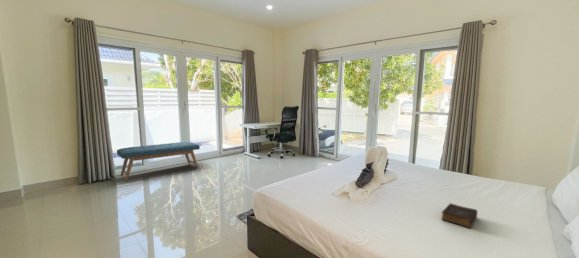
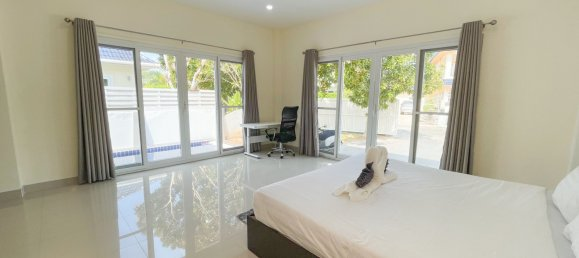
- book [440,202,478,229]
- bench [116,141,201,182]
